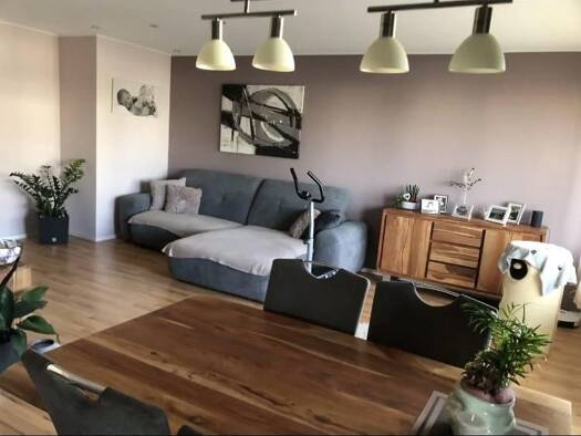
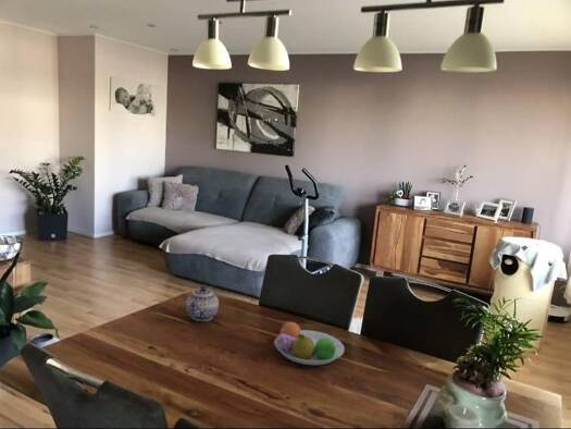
+ fruit bowl [274,320,346,366]
+ teapot [185,285,220,322]
